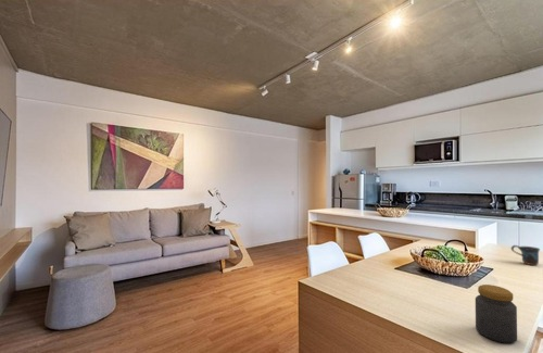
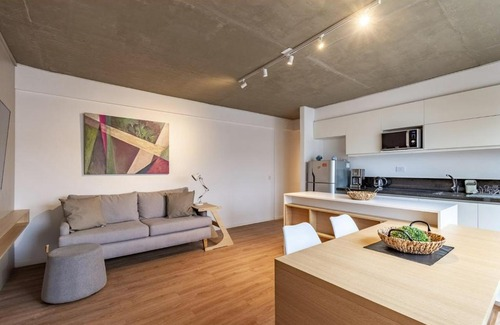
- mug [510,244,541,266]
- jar [475,283,518,344]
